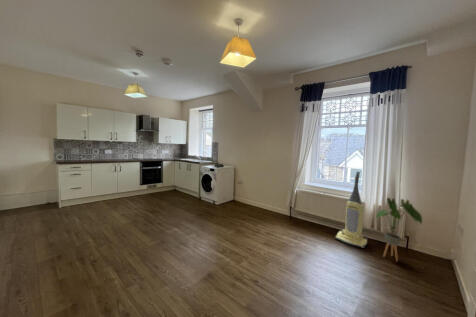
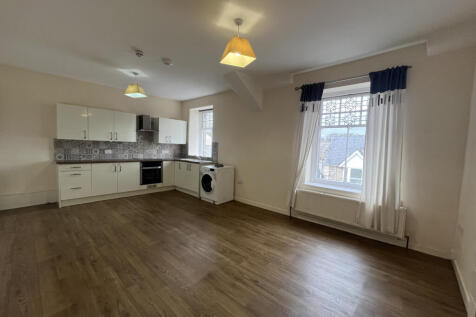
- vacuum cleaner [334,171,368,249]
- house plant [374,197,423,262]
